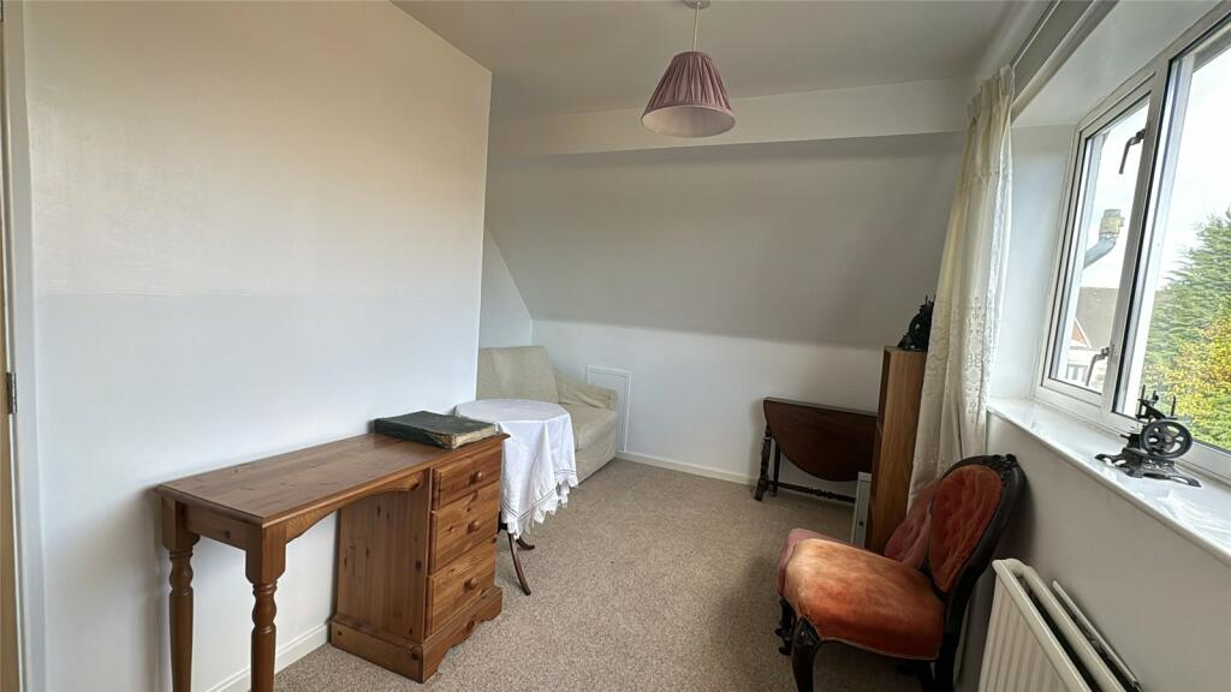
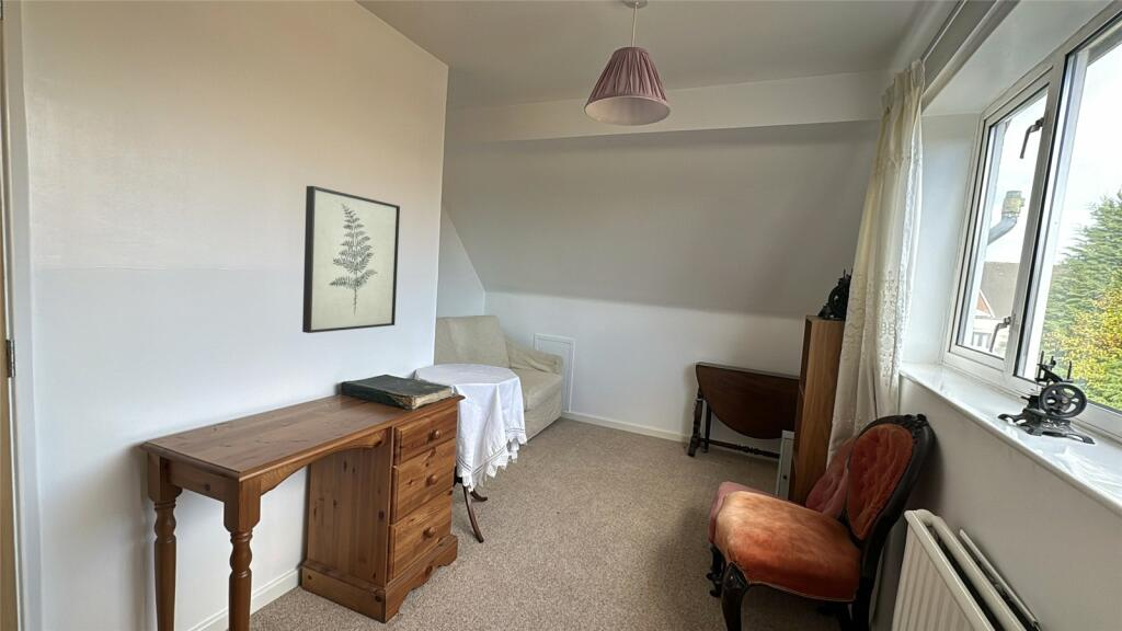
+ wall art [301,185,401,334]
